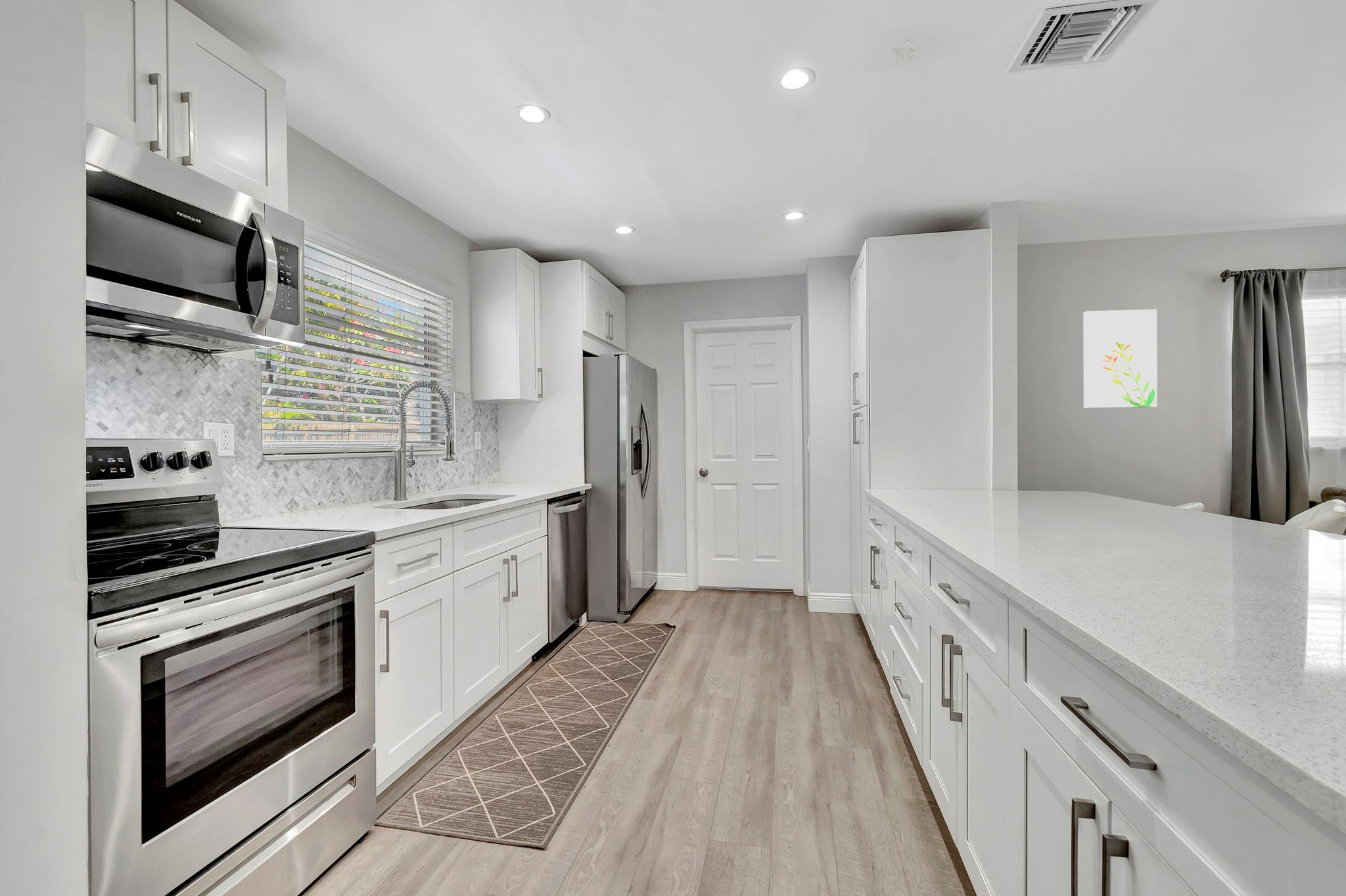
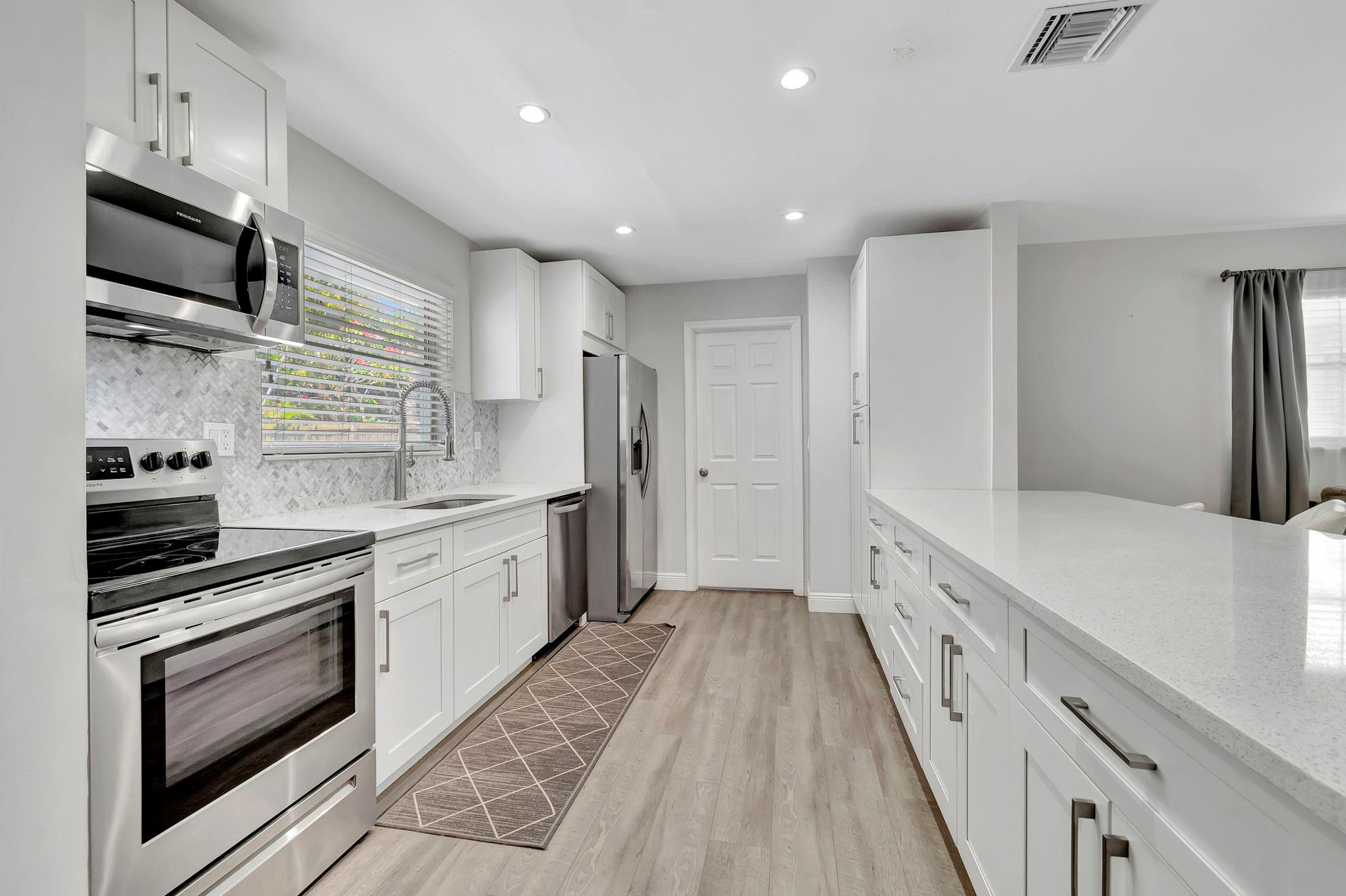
- wall art [1083,309,1158,409]
